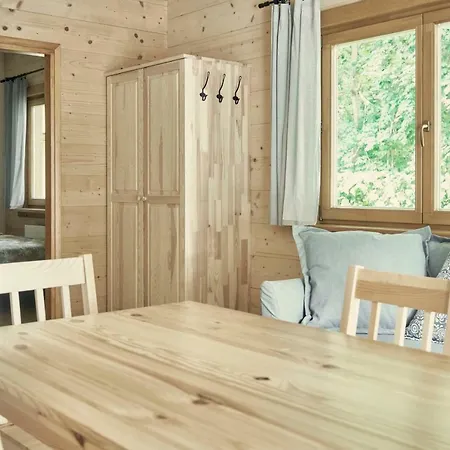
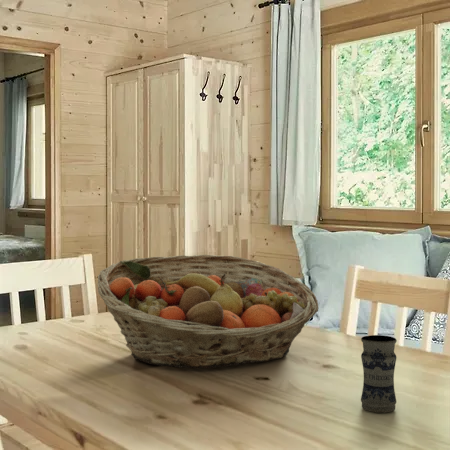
+ fruit basket [96,254,320,369]
+ jar [360,334,397,413]
